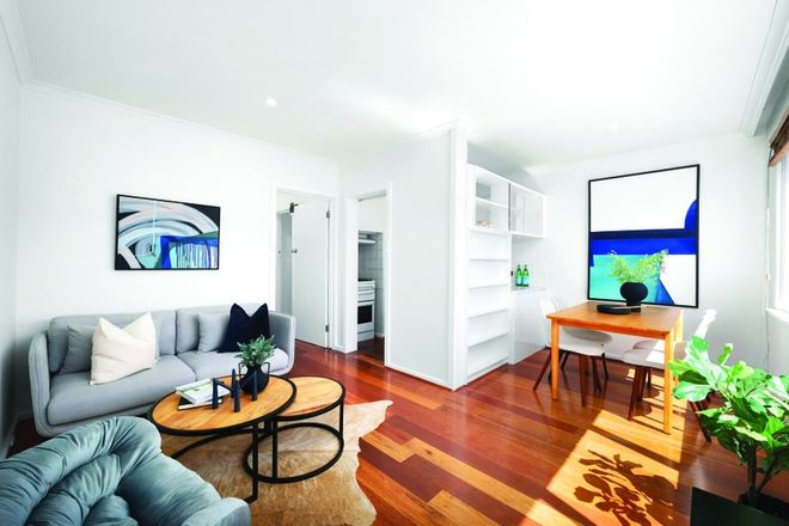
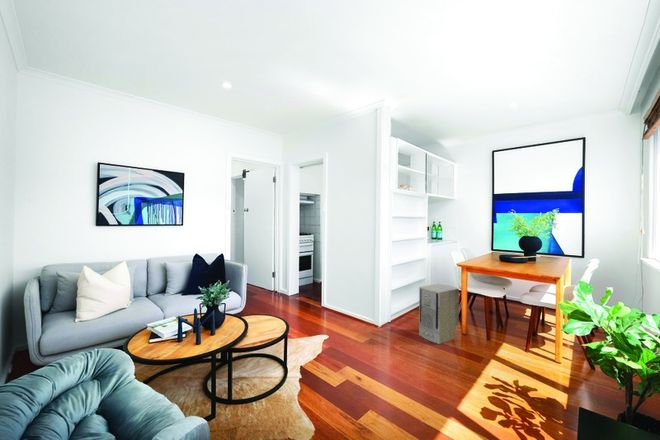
+ air purifier [418,283,460,345]
